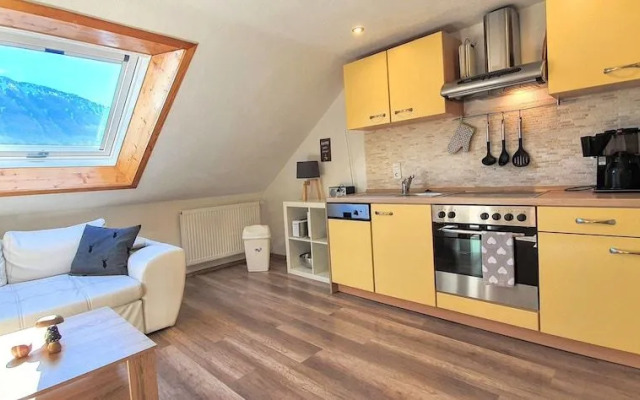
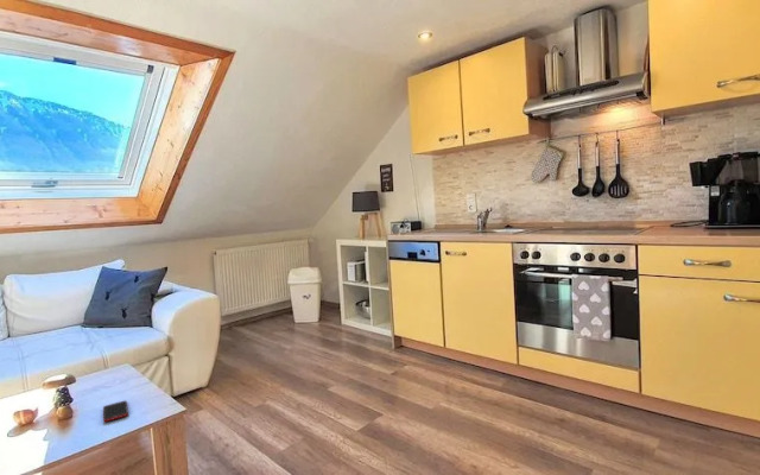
+ cell phone [102,399,129,423]
